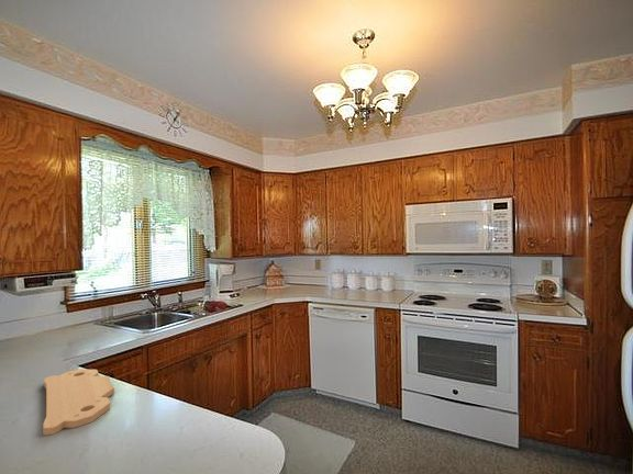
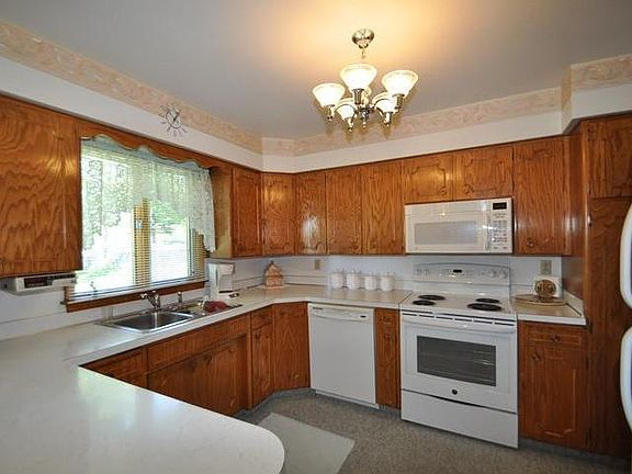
- cutting board [42,369,115,436]
